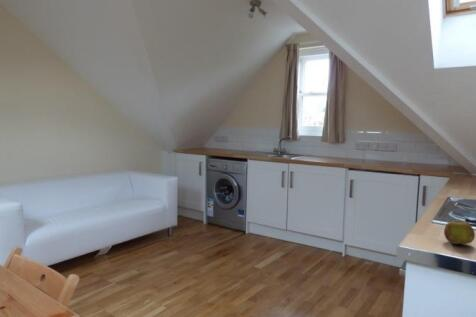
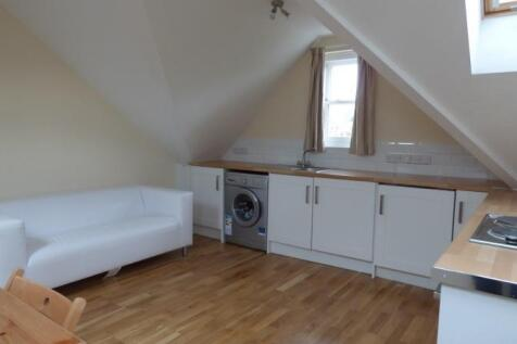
- fruit [443,220,476,245]
